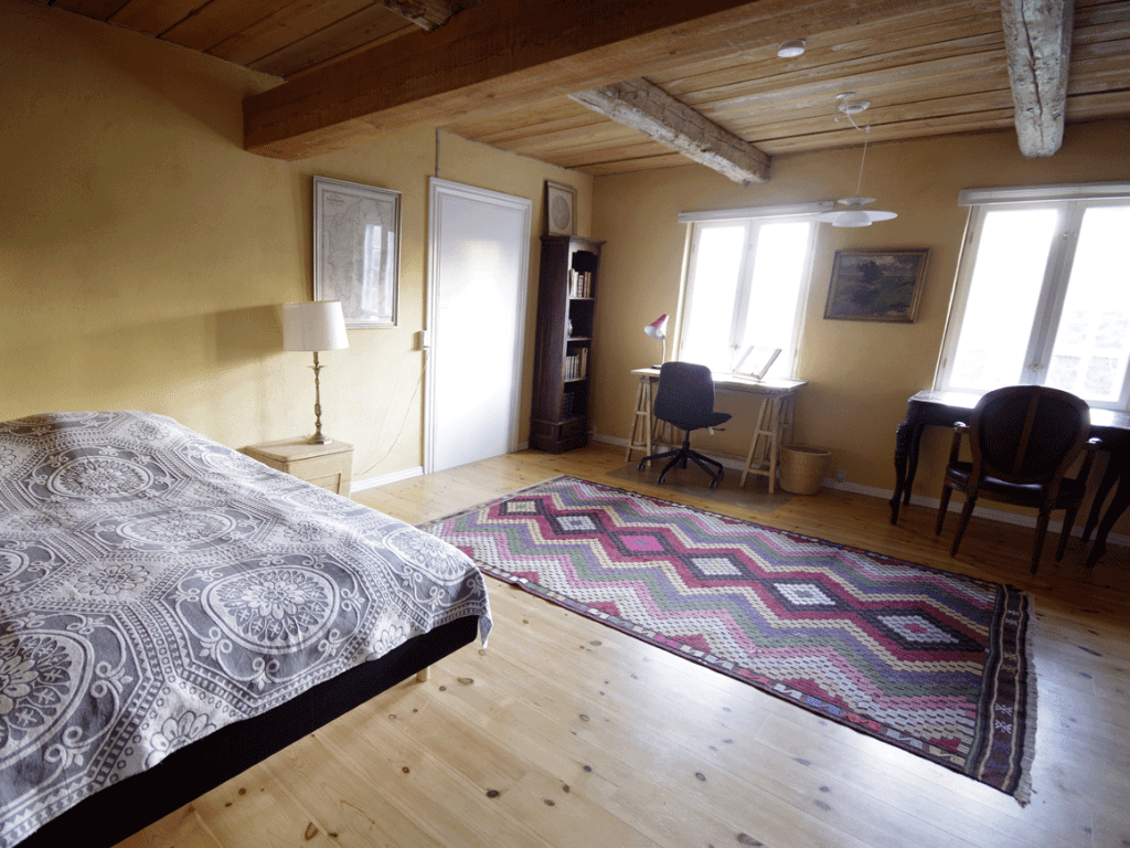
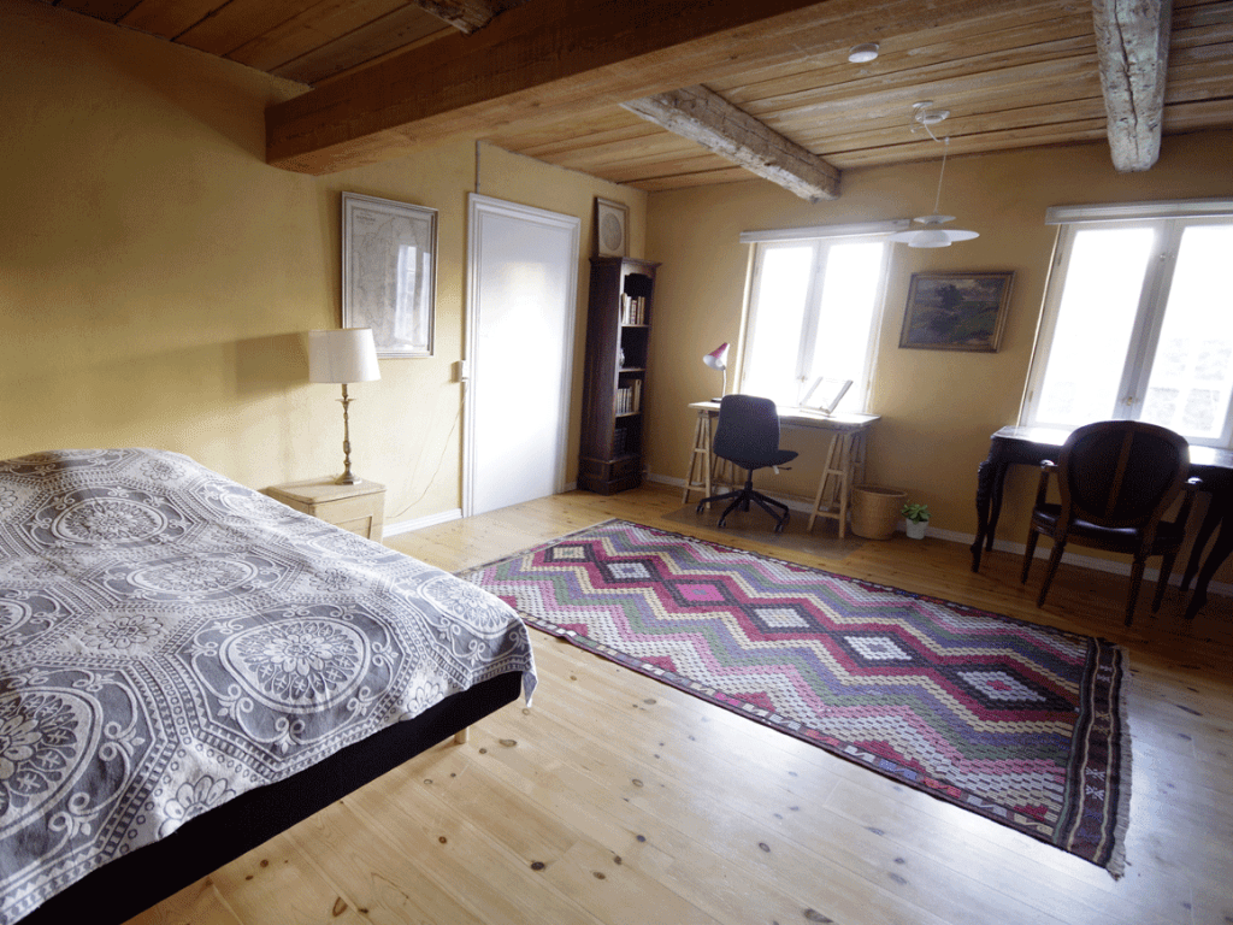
+ potted plant [899,499,934,541]
